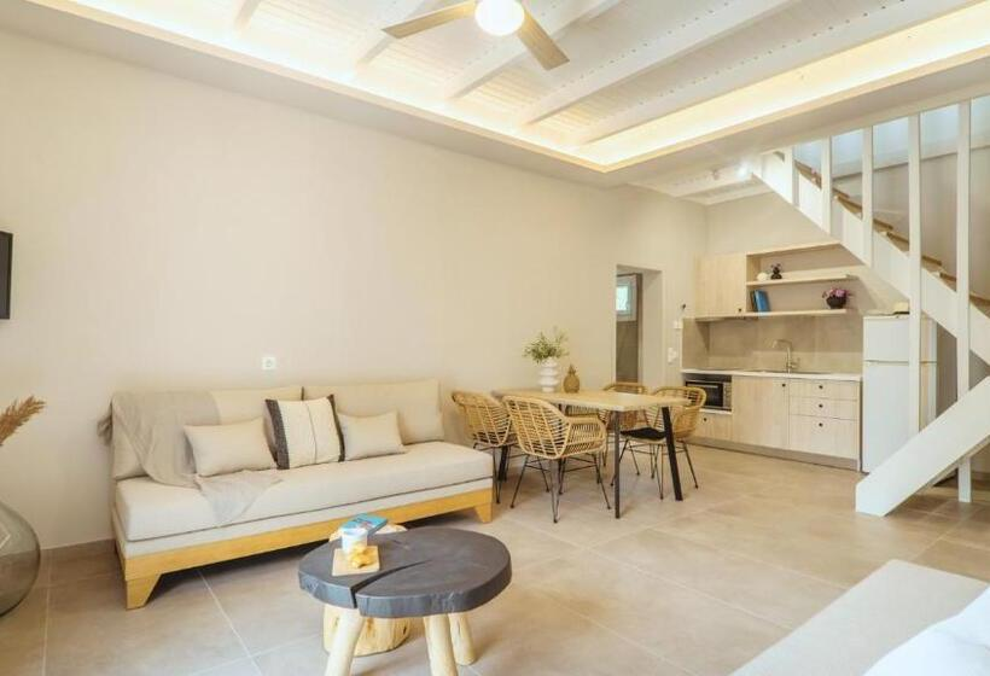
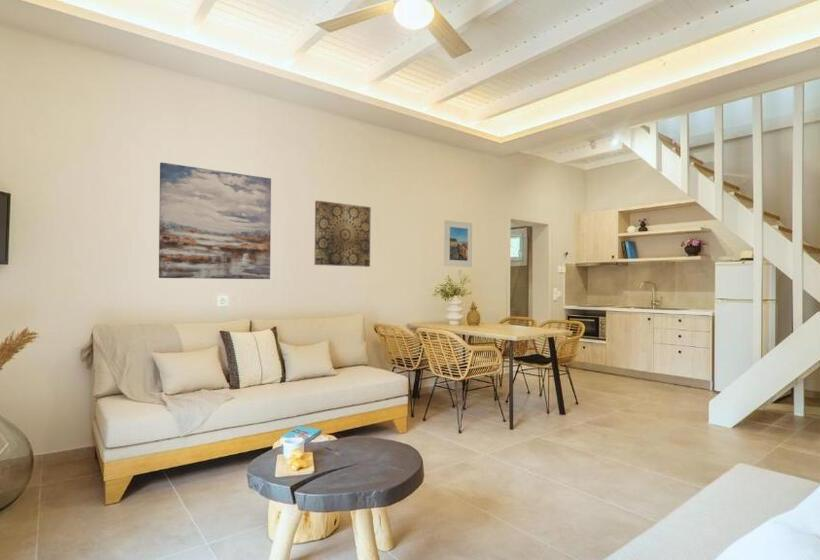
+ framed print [443,219,473,268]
+ wall art [158,161,272,280]
+ wall art [314,200,372,268]
